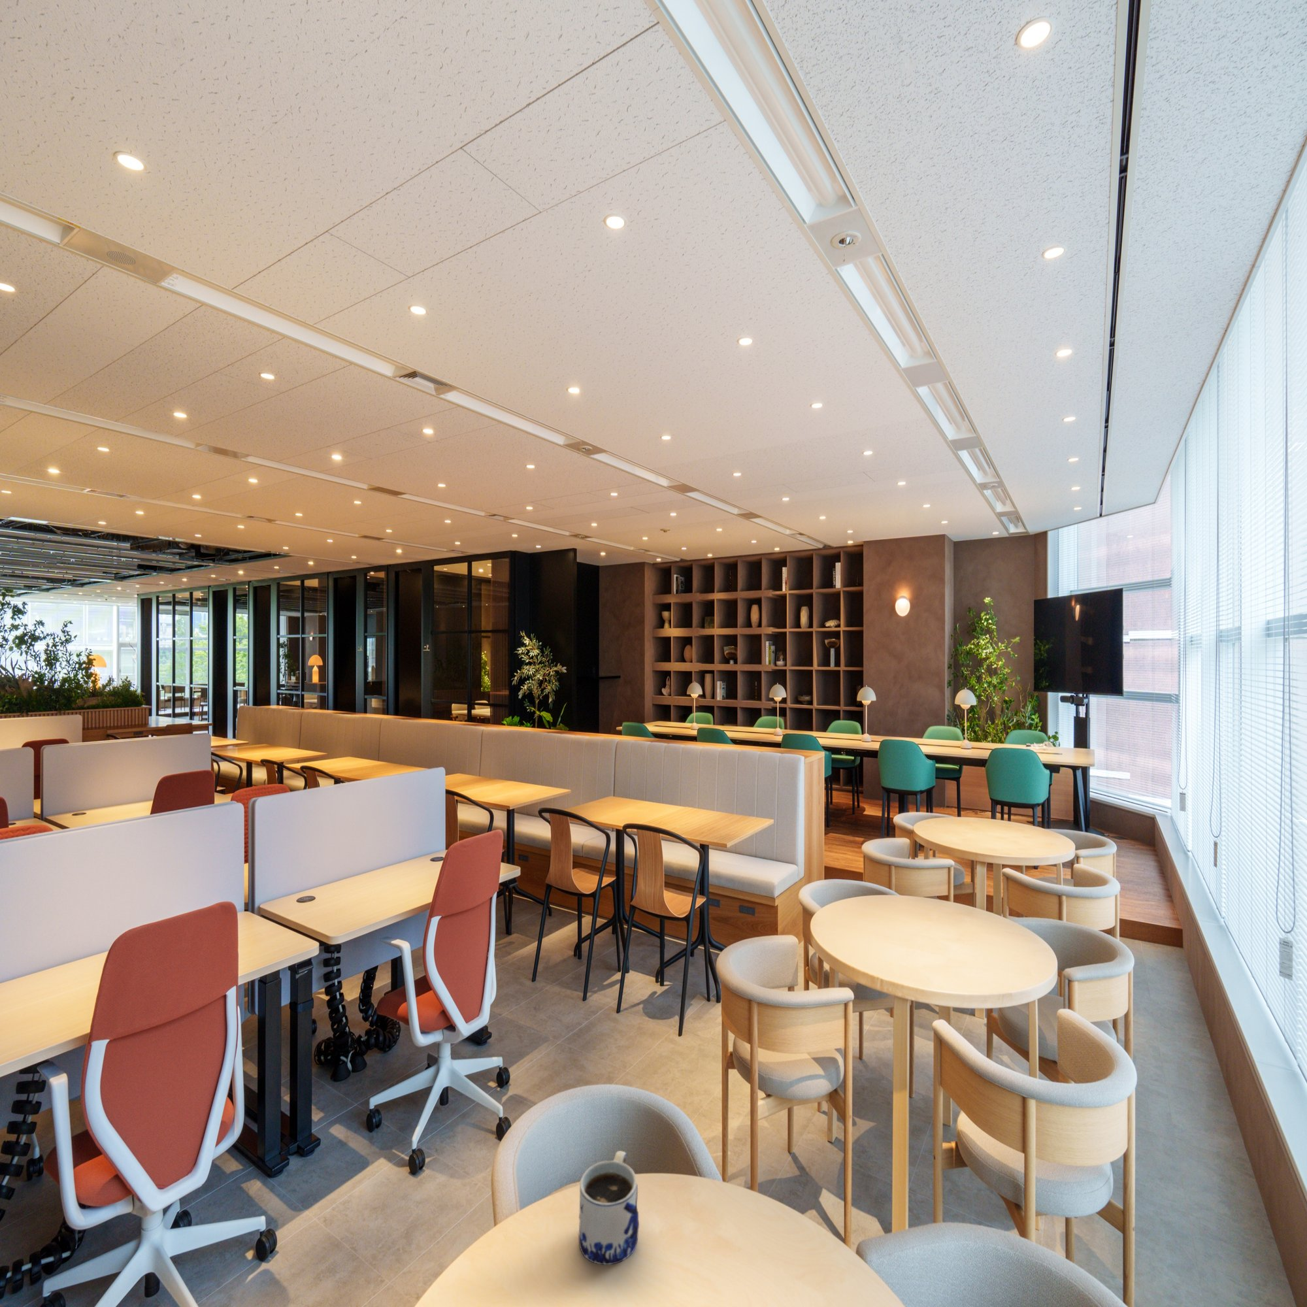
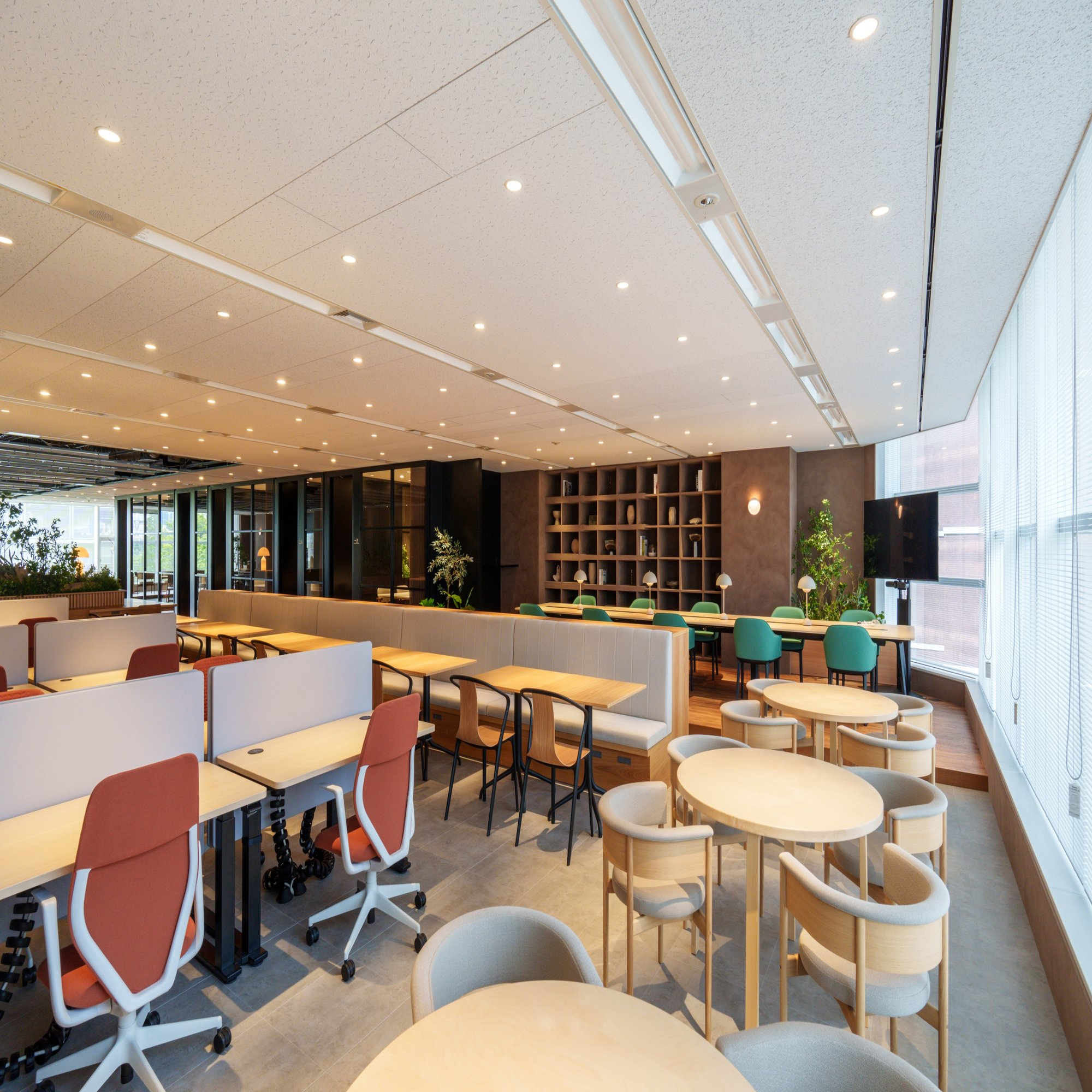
- mug [578,1150,640,1265]
